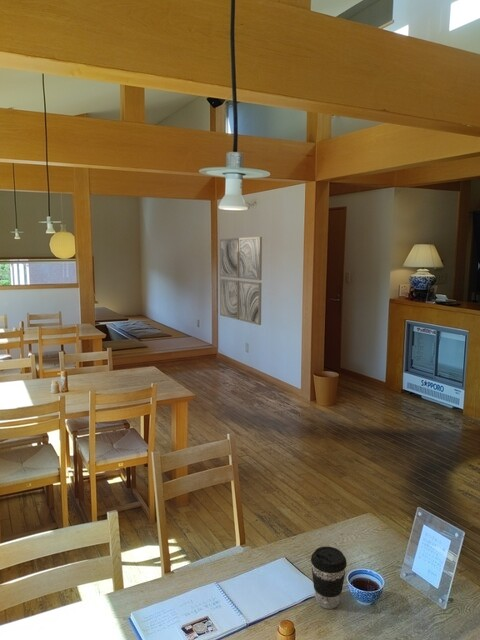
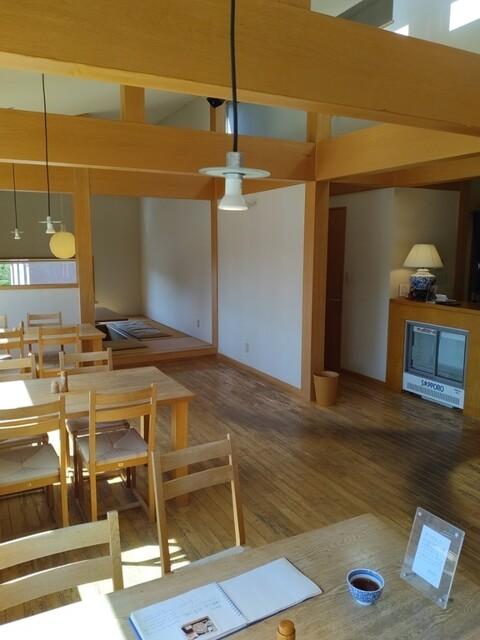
- coffee cup [310,545,348,610]
- wall art [219,236,263,326]
